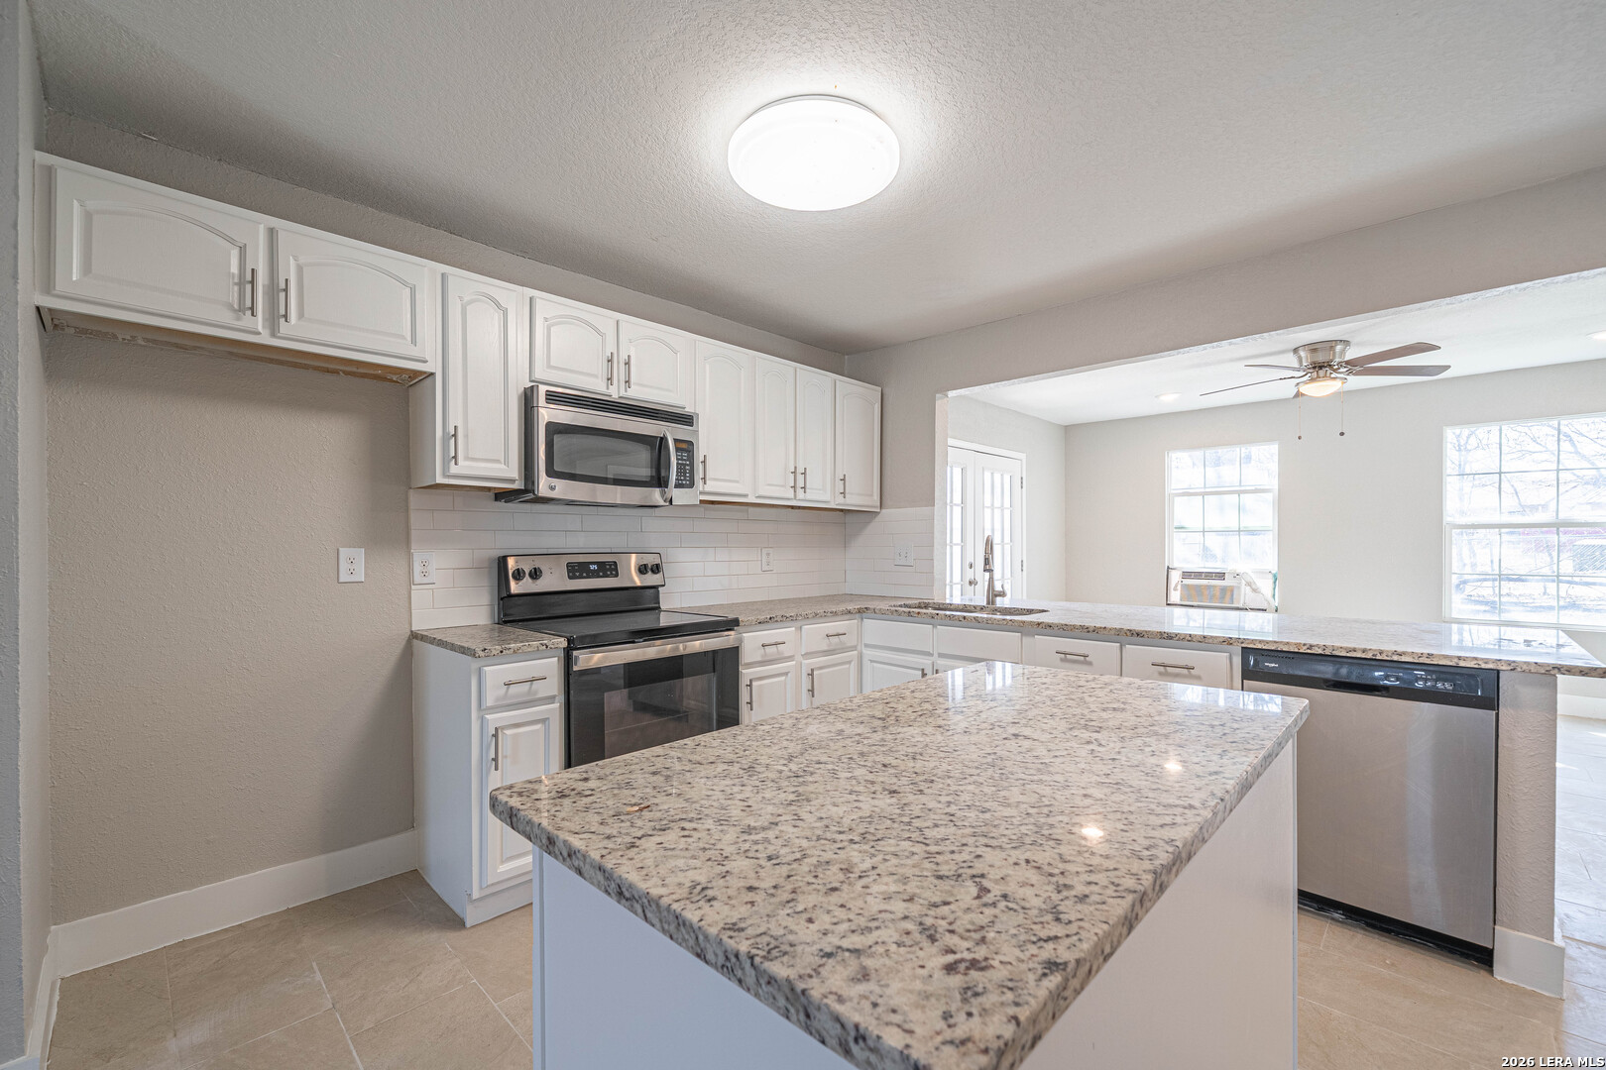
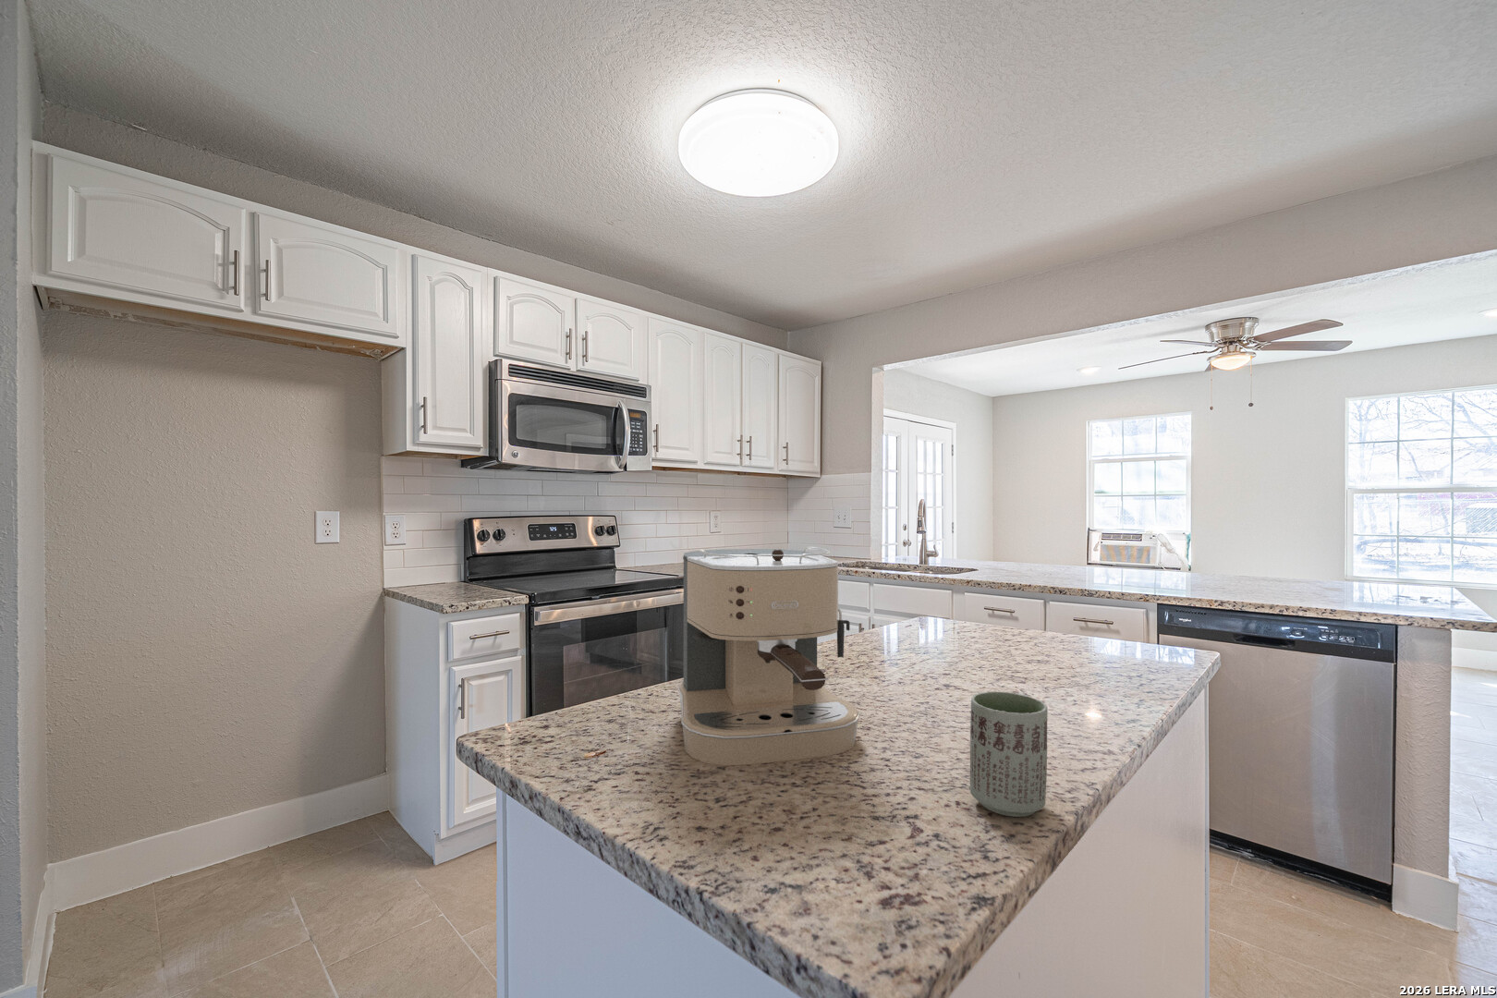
+ coffee maker [677,546,861,766]
+ cup [969,689,1049,818]
